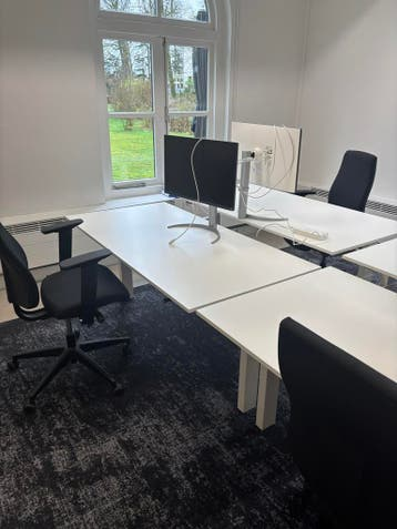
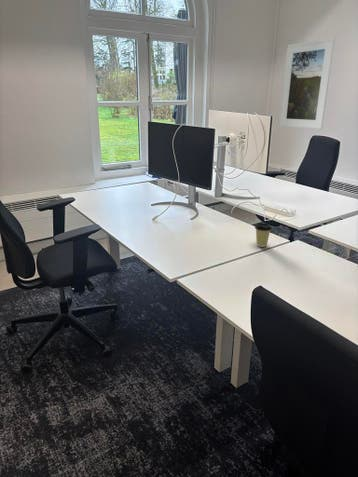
+ coffee cup [254,222,273,248]
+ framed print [279,37,336,130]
